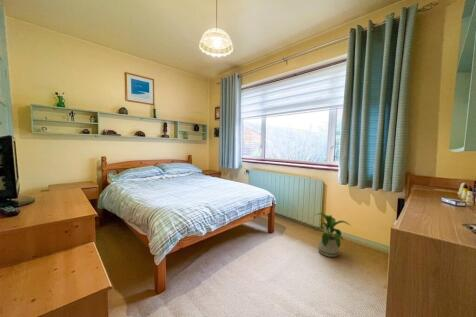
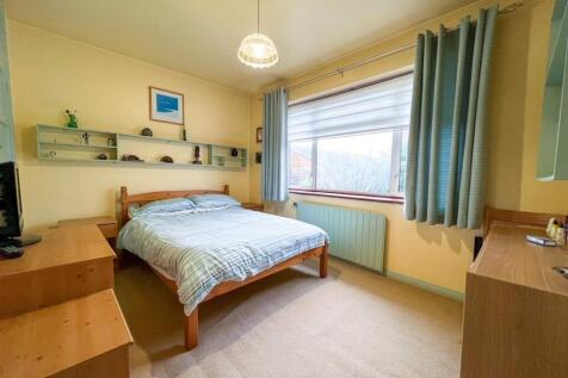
- house plant [314,212,352,258]
